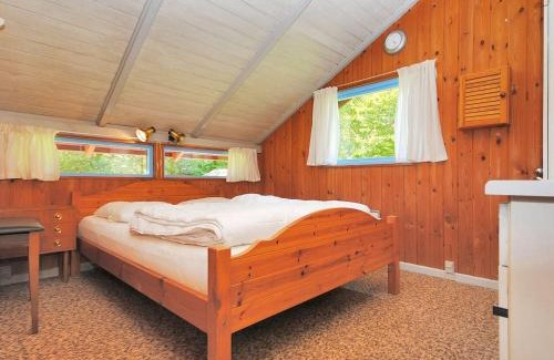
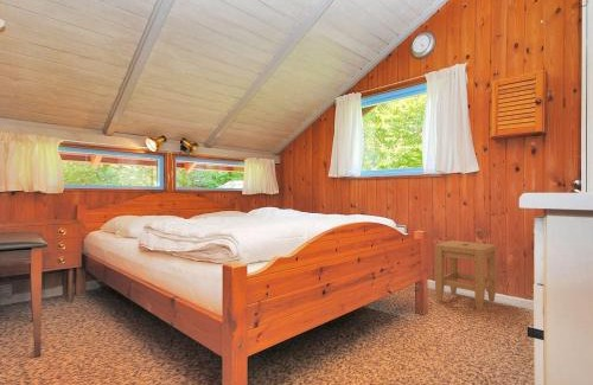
+ stool [434,239,498,312]
